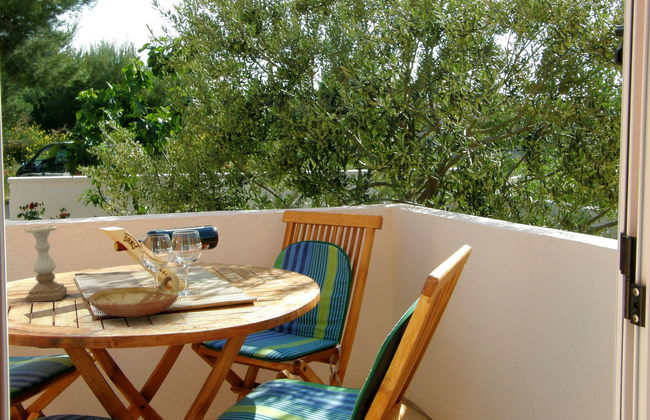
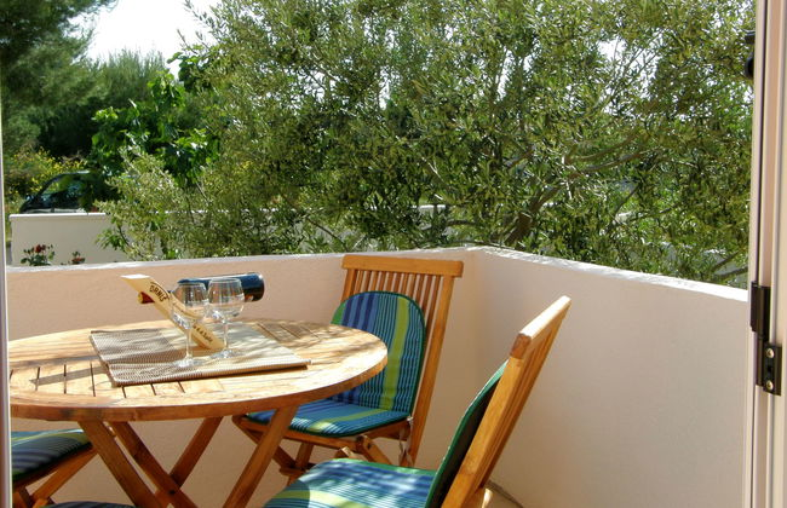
- candle holder [23,225,68,303]
- ceramic bowl [89,272,180,318]
